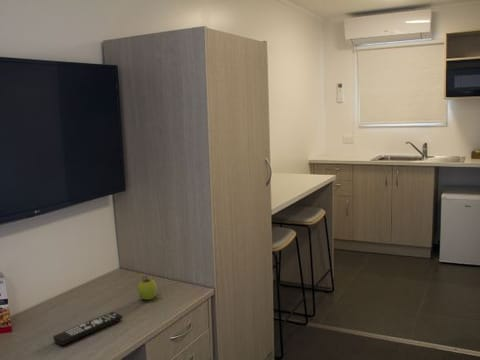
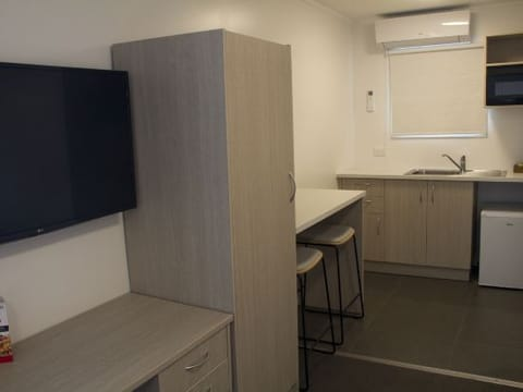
- remote control [52,311,123,346]
- fruit [137,273,158,301]
